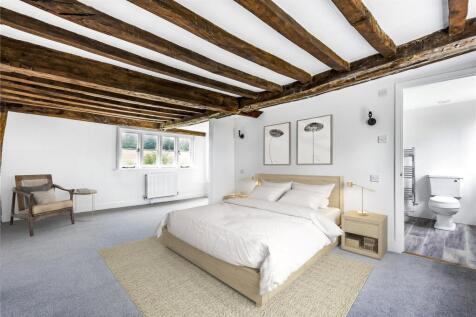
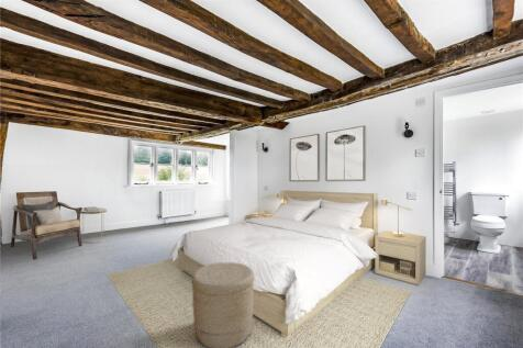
+ basket [190,261,256,348]
